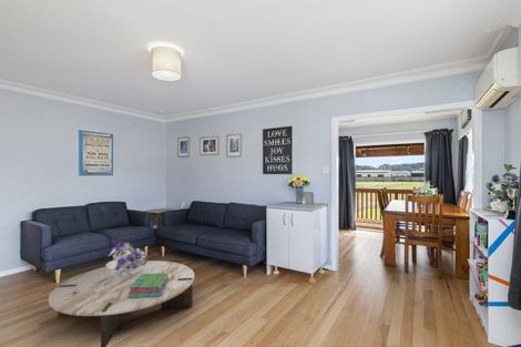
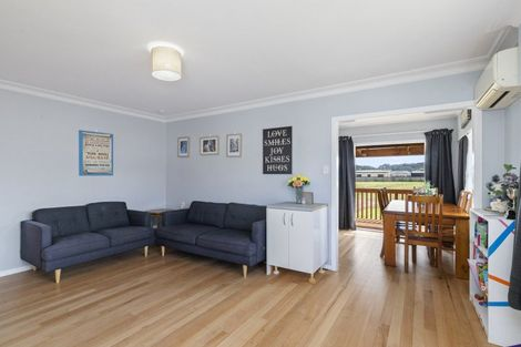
- stack of books [127,273,170,298]
- coffee table [48,259,195,347]
- bouquet [104,241,146,278]
